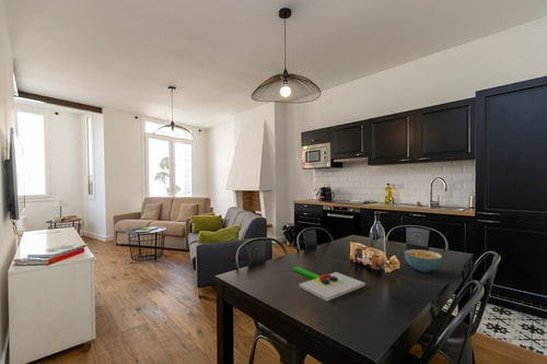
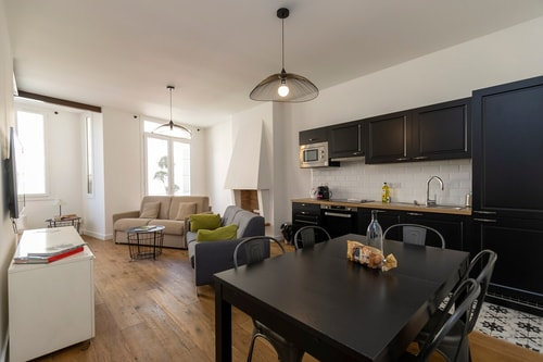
- cereal bowl [404,248,443,273]
- chopping board [292,266,366,302]
